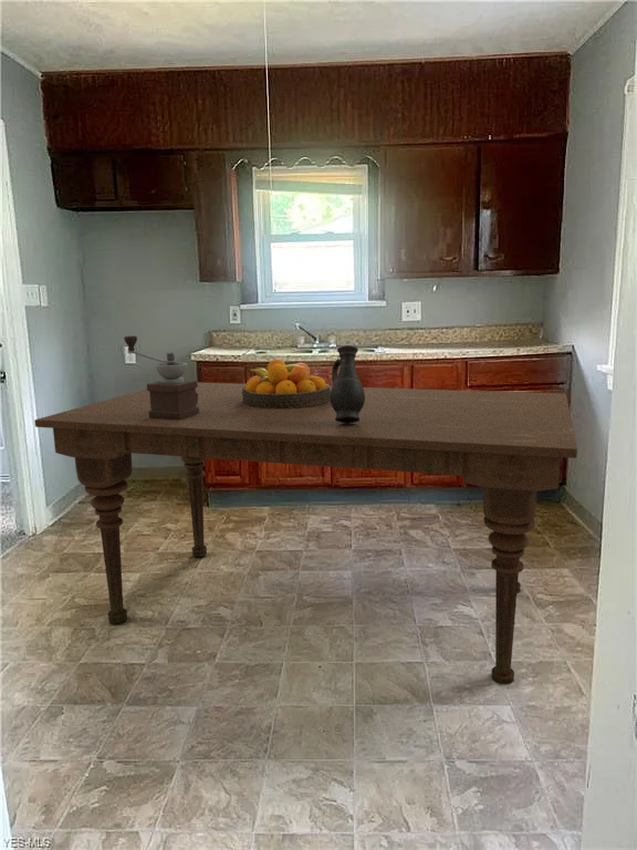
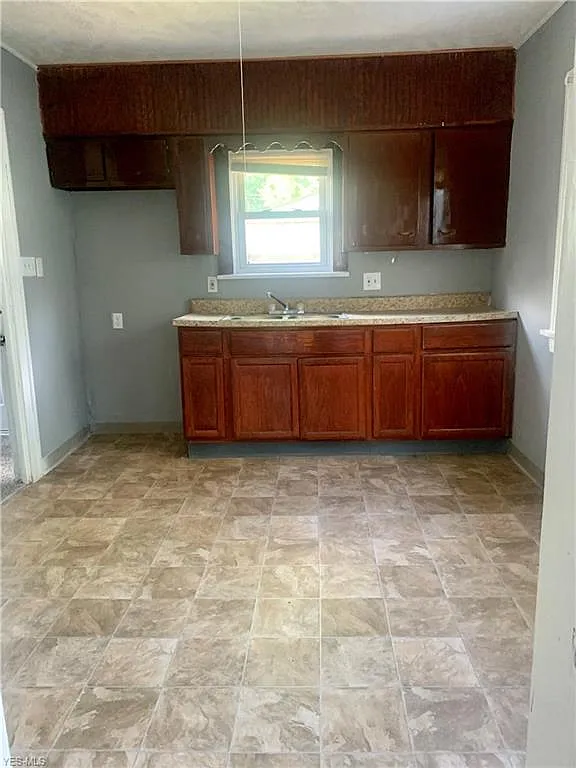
- dining table [33,382,578,686]
- coffee grinder [123,334,199,419]
- fruit bowl [242,359,331,408]
- jug [330,345,365,423]
